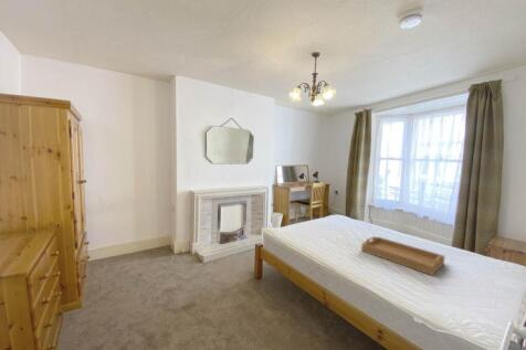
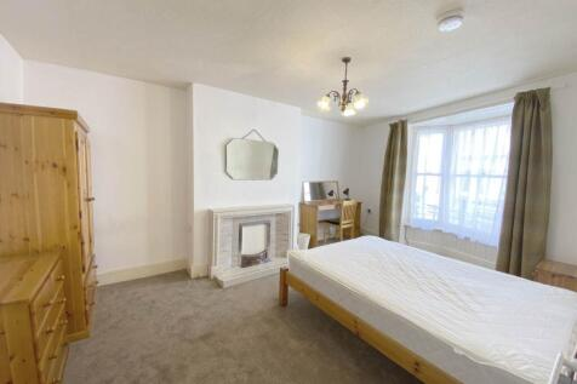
- serving tray [360,235,446,276]
